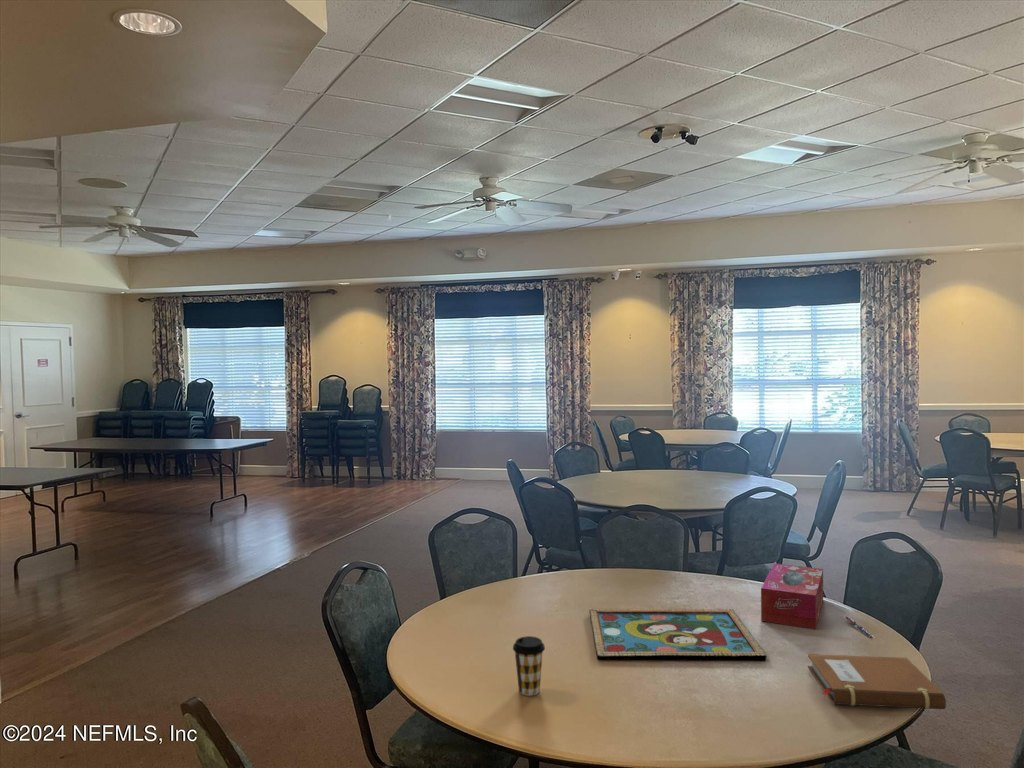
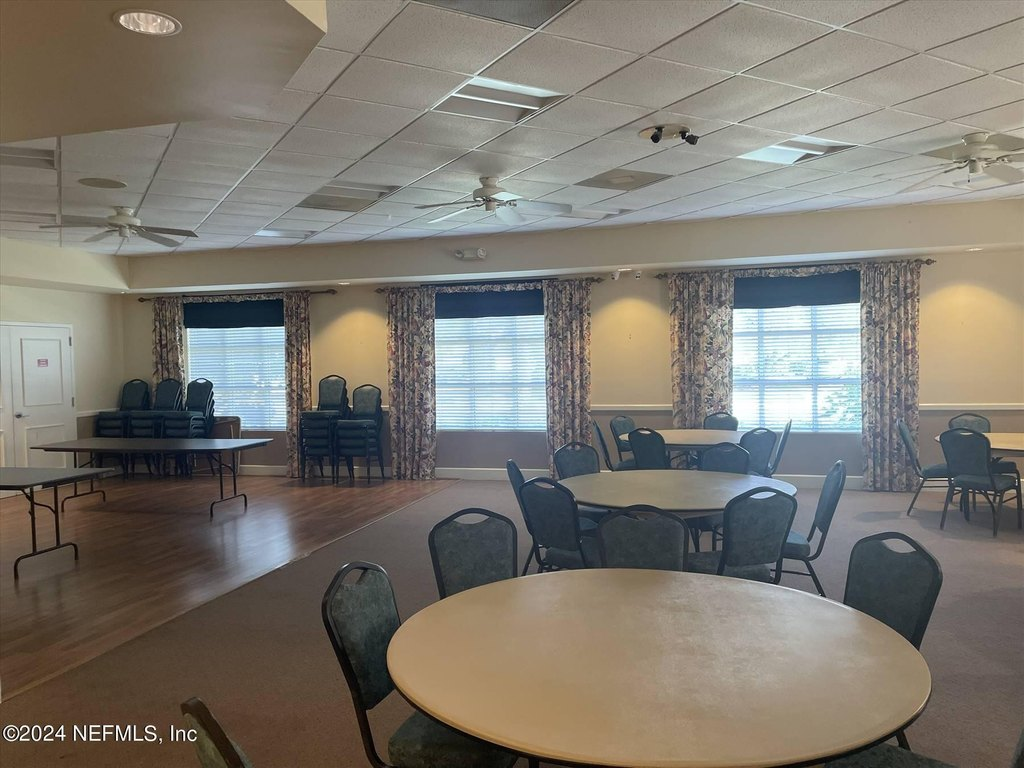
- tissue box [760,562,824,630]
- coffee cup [512,635,546,697]
- pen [844,615,872,638]
- notebook [807,653,947,710]
- framed painting [588,608,768,662]
